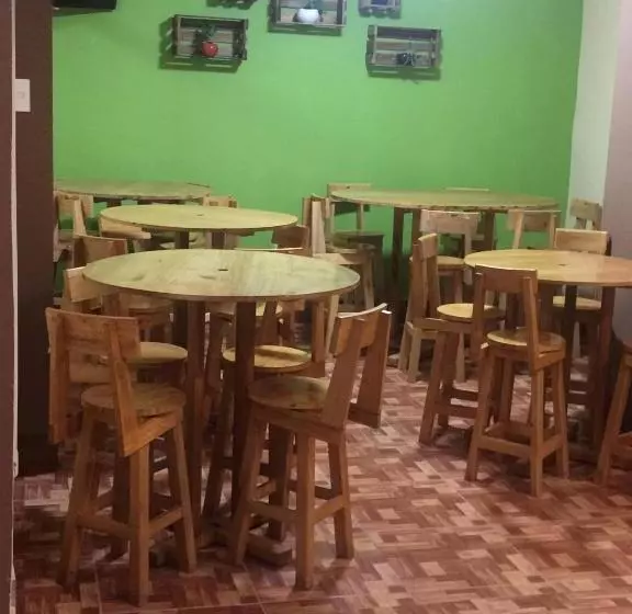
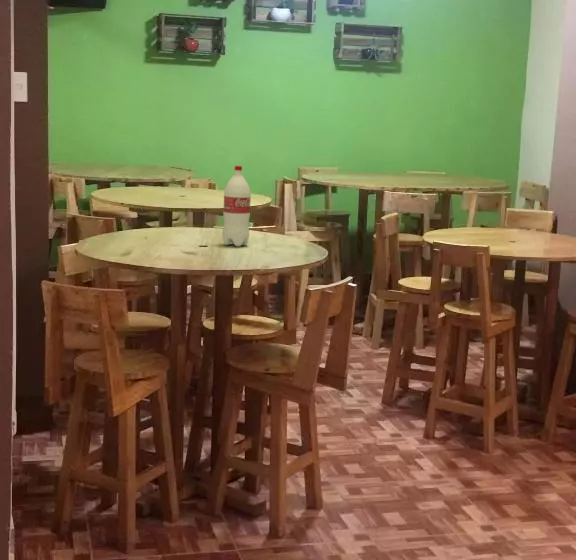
+ bottle [222,165,252,247]
